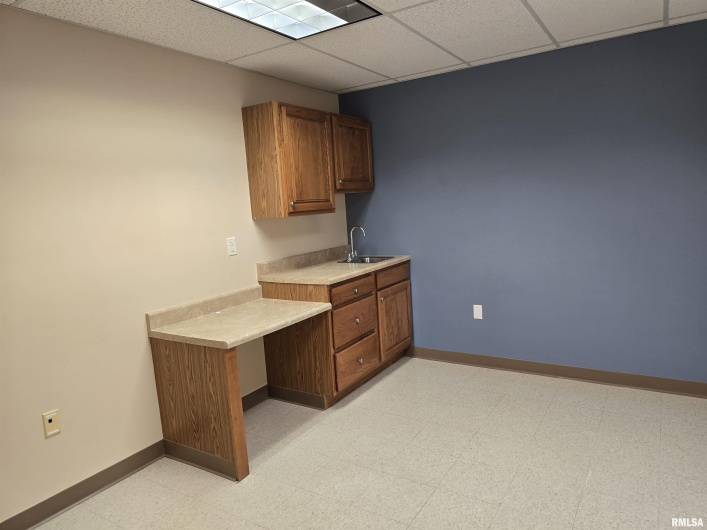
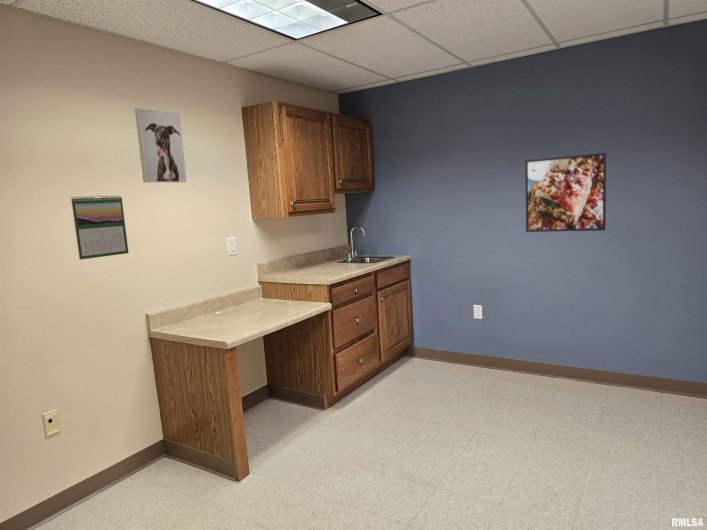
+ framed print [134,107,187,184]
+ calendar [70,194,130,261]
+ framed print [524,152,607,233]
